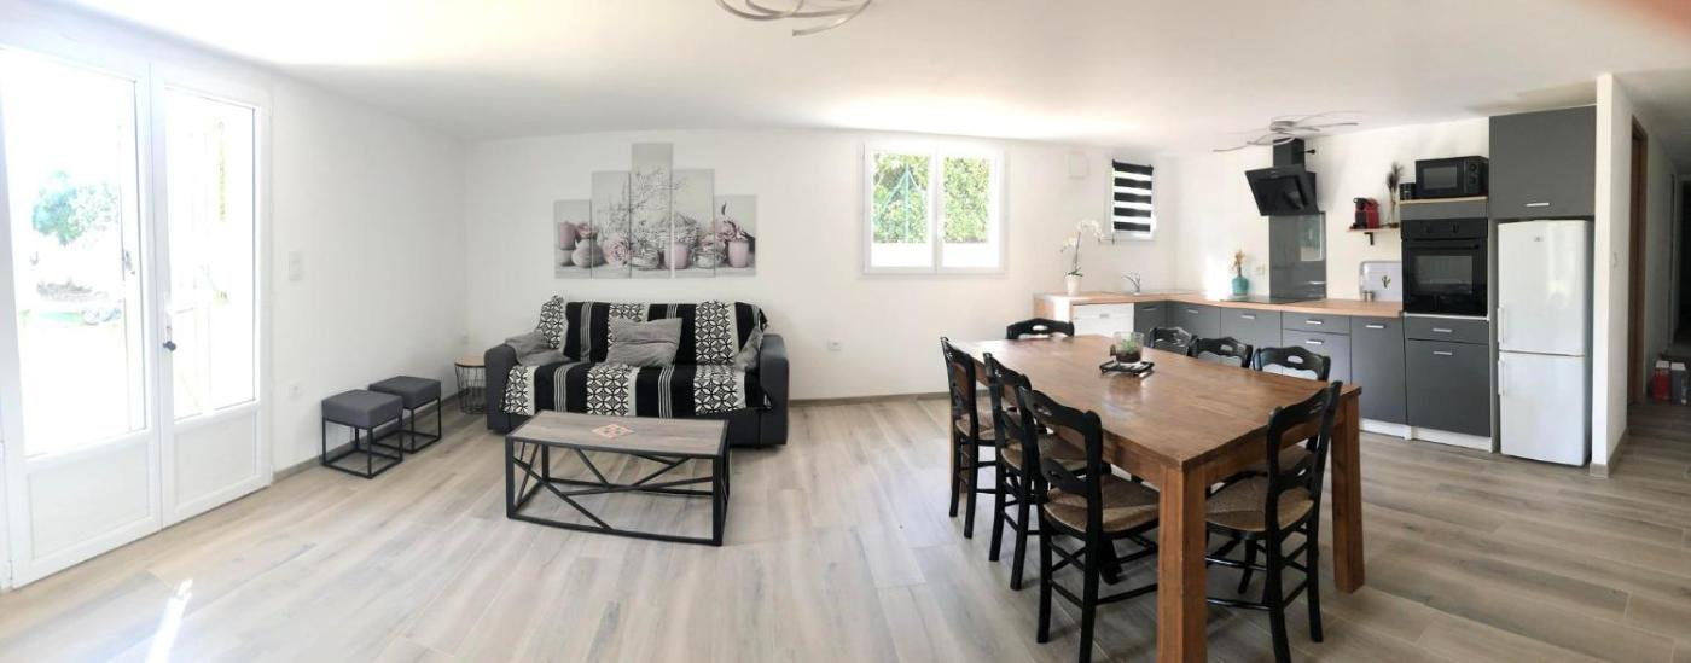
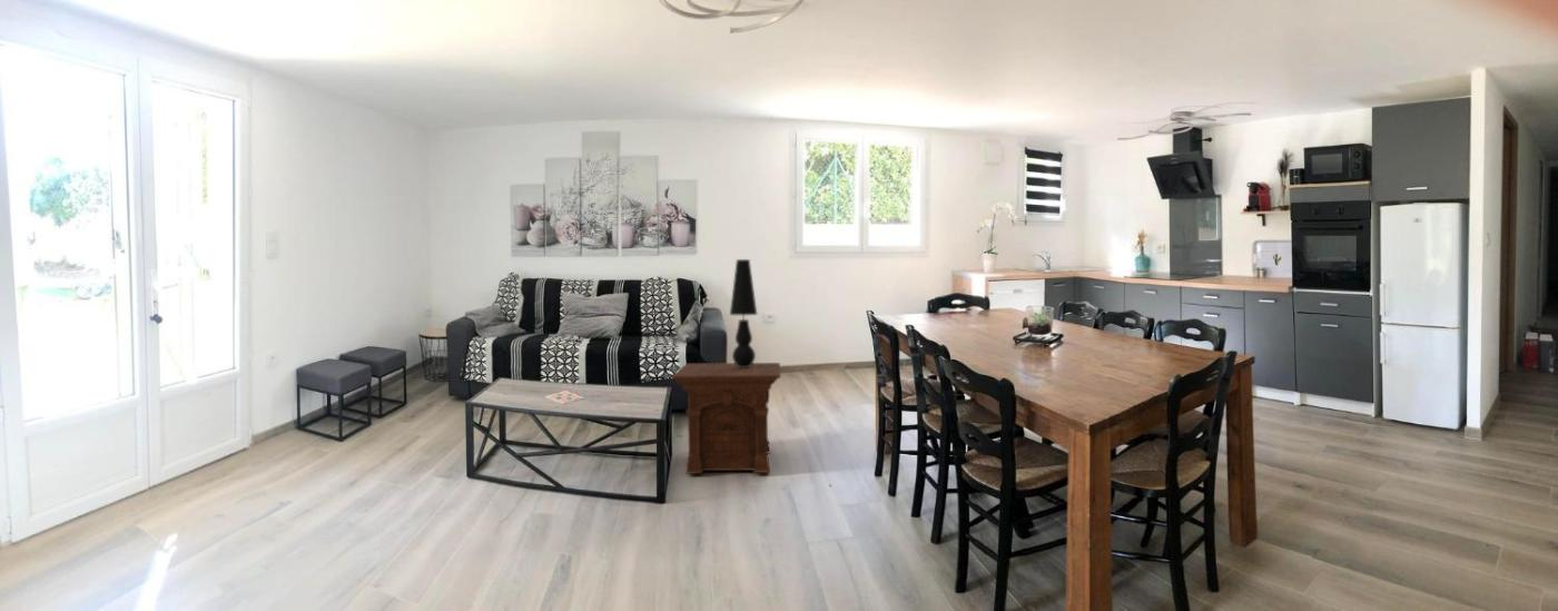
+ table lamp [729,258,758,368]
+ side table [670,362,781,474]
